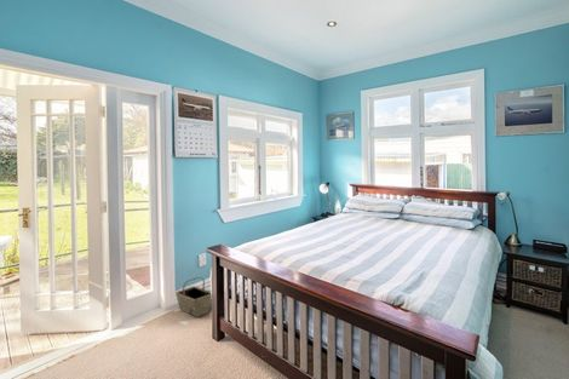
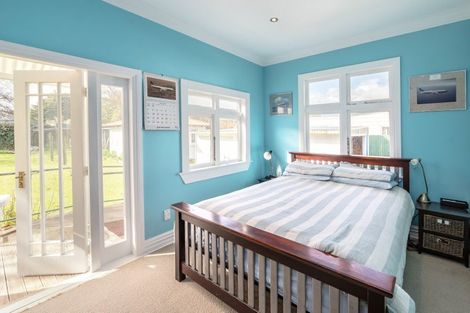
- basket [174,276,213,318]
